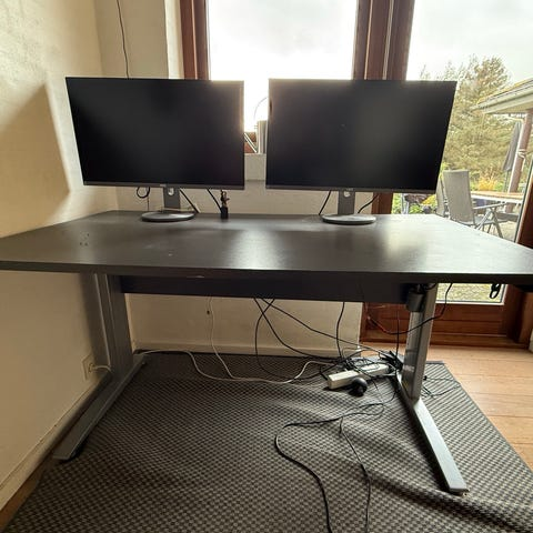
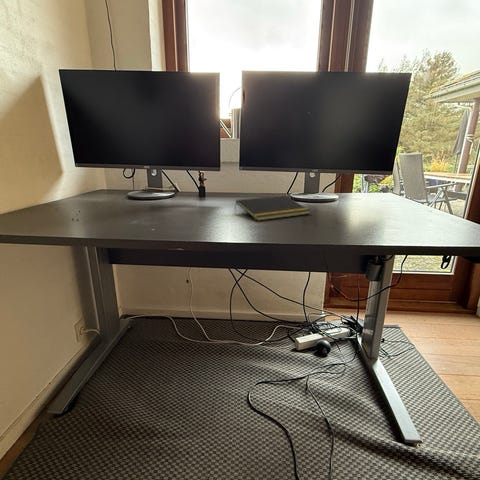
+ notepad [233,194,312,222]
